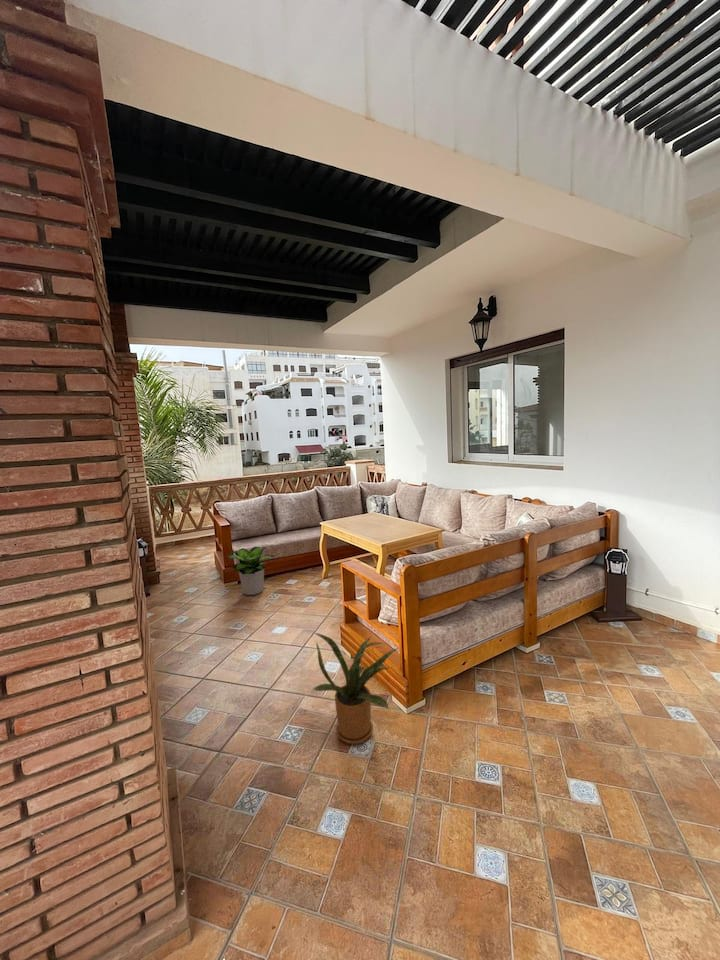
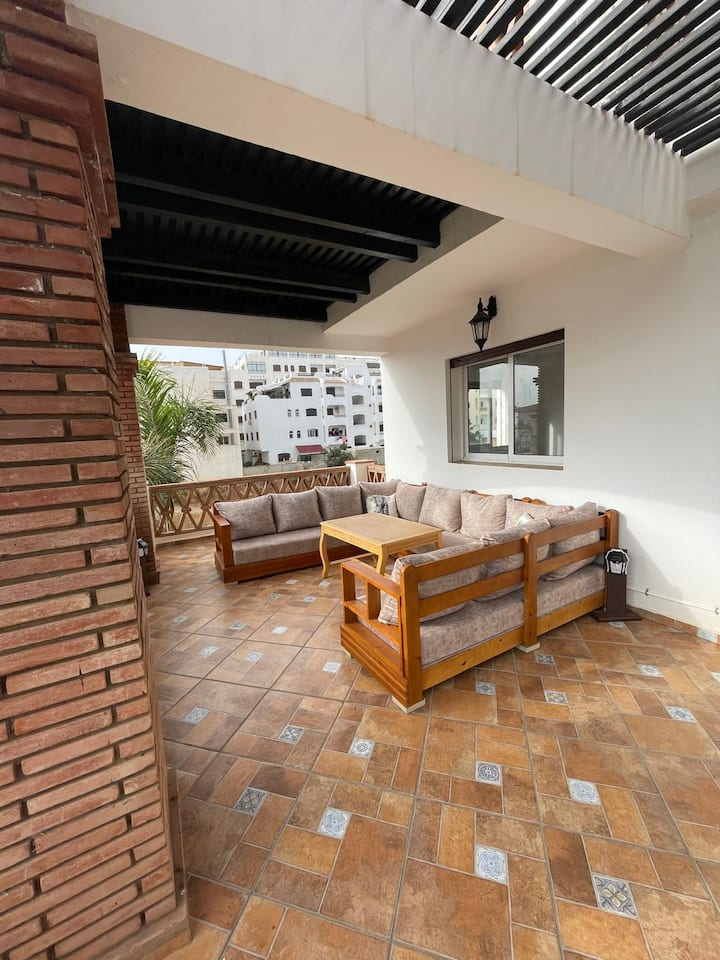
- house plant [313,632,399,745]
- potted plant [226,546,277,596]
